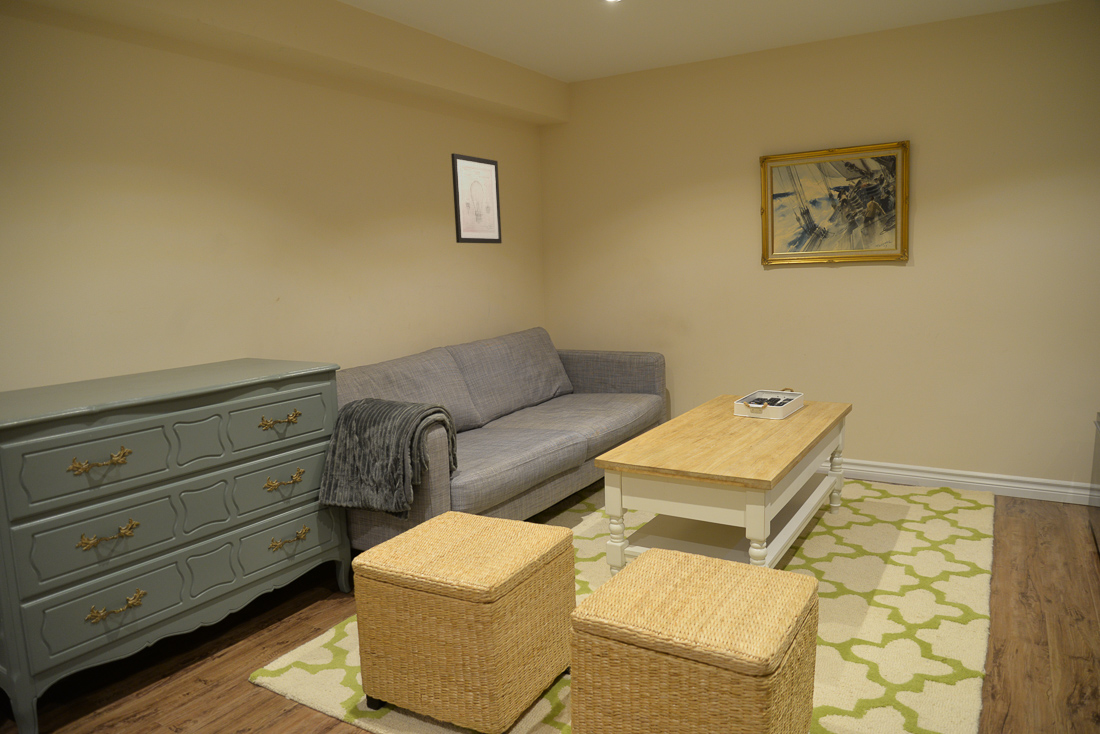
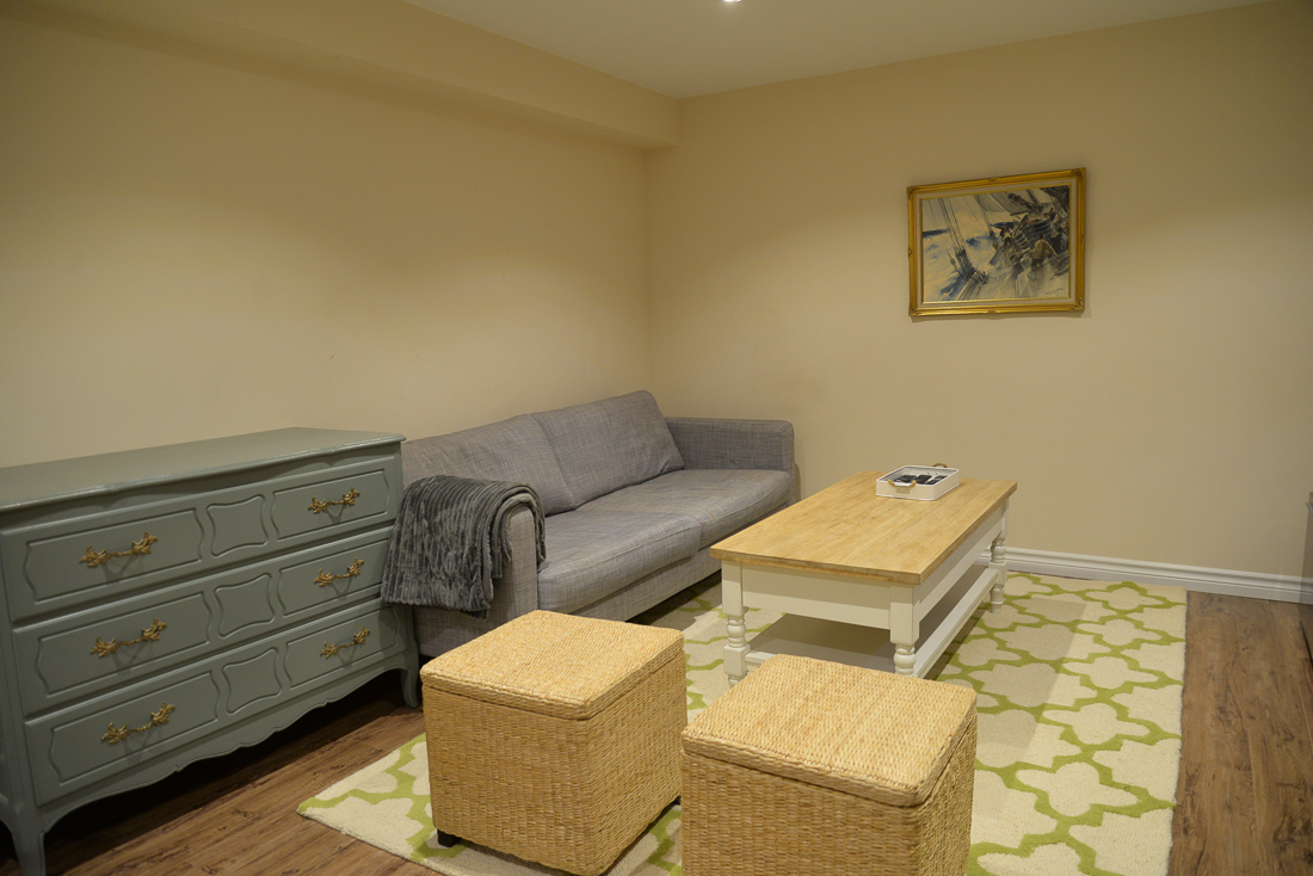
- wall art [450,152,503,245]
